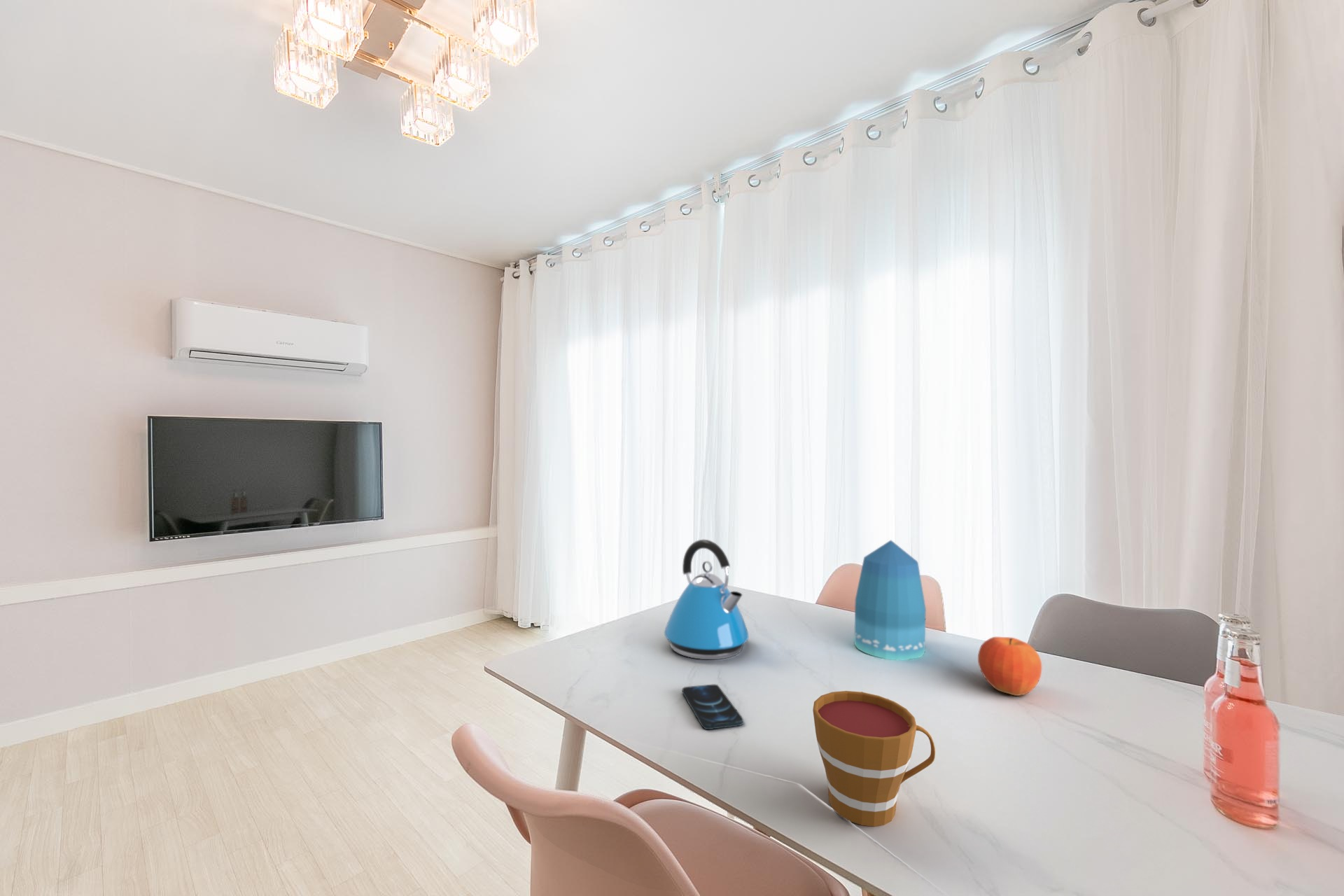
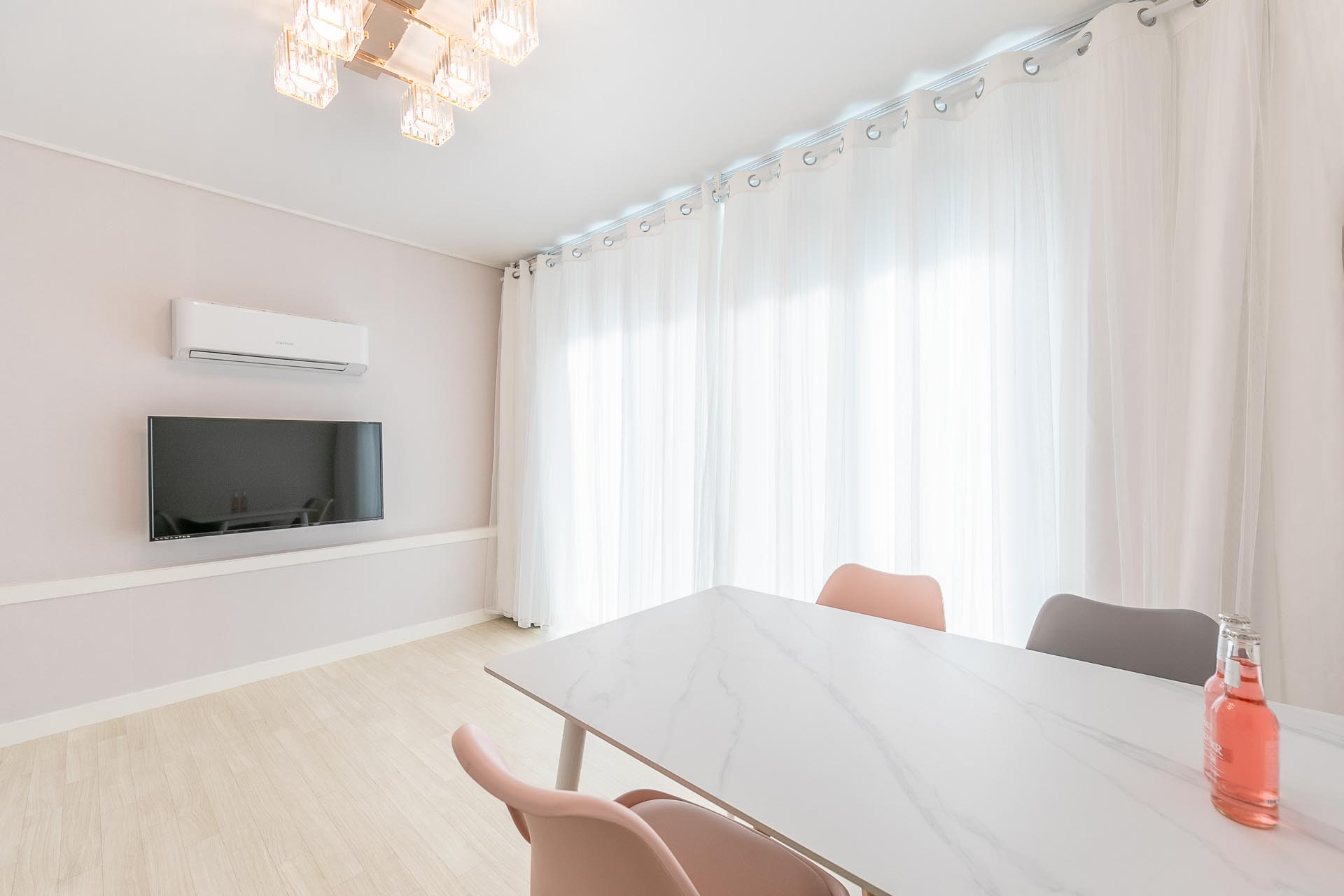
- smartphone [681,684,744,730]
- vase [853,540,927,661]
- fruit [977,636,1042,696]
- kettle [664,539,749,660]
- cup [812,690,936,827]
